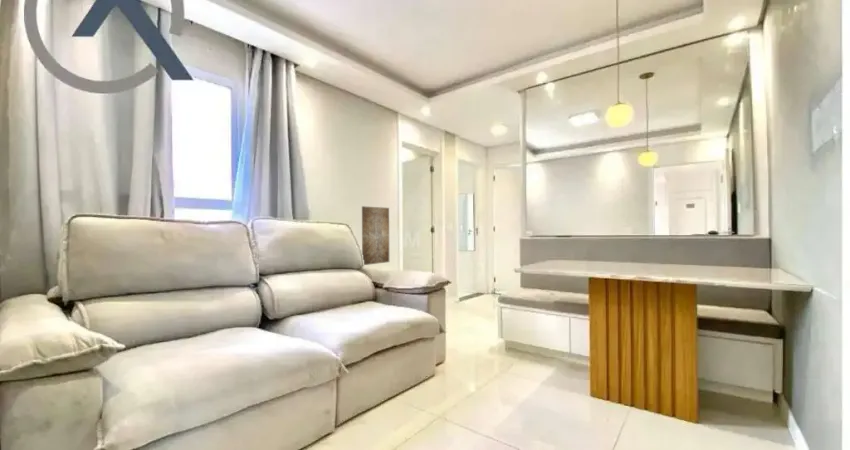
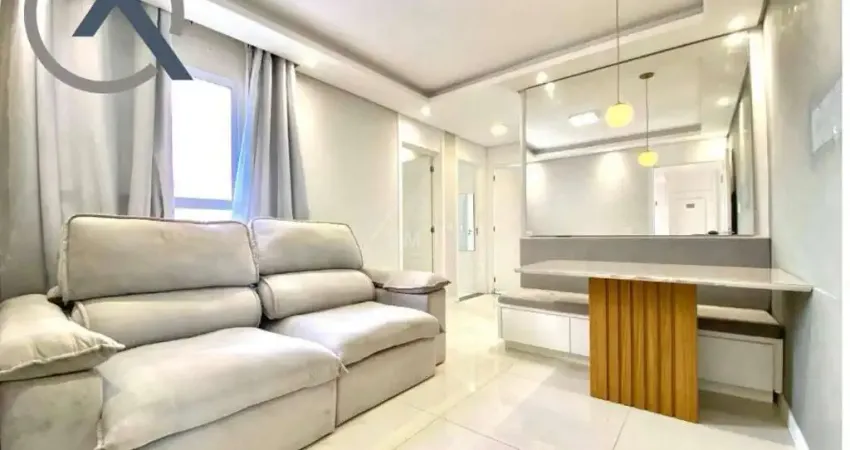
- wall art [361,205,390,266]
